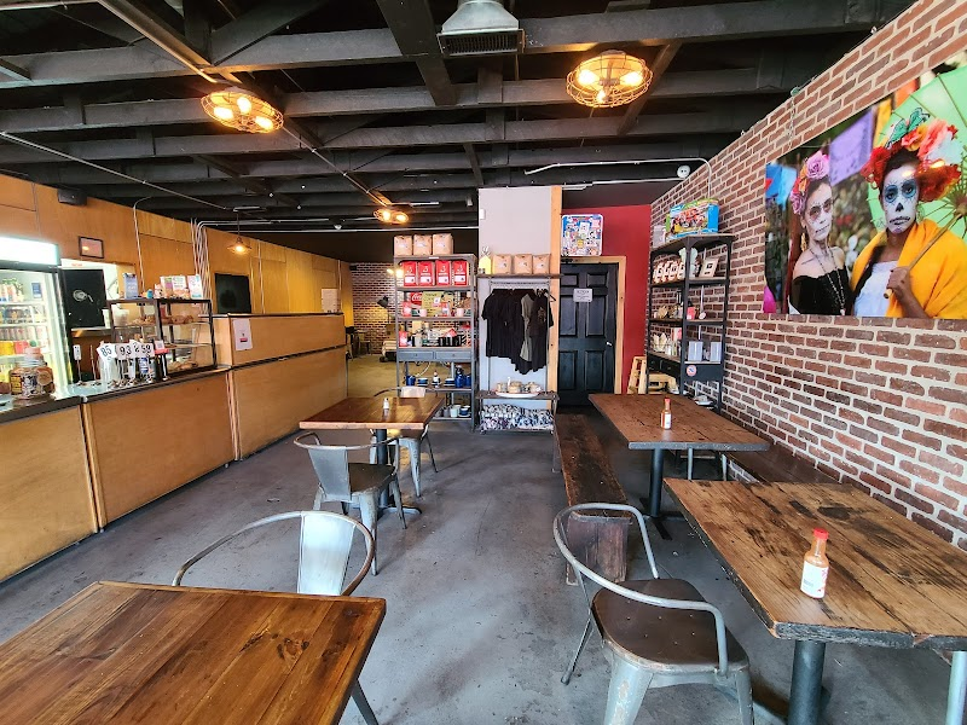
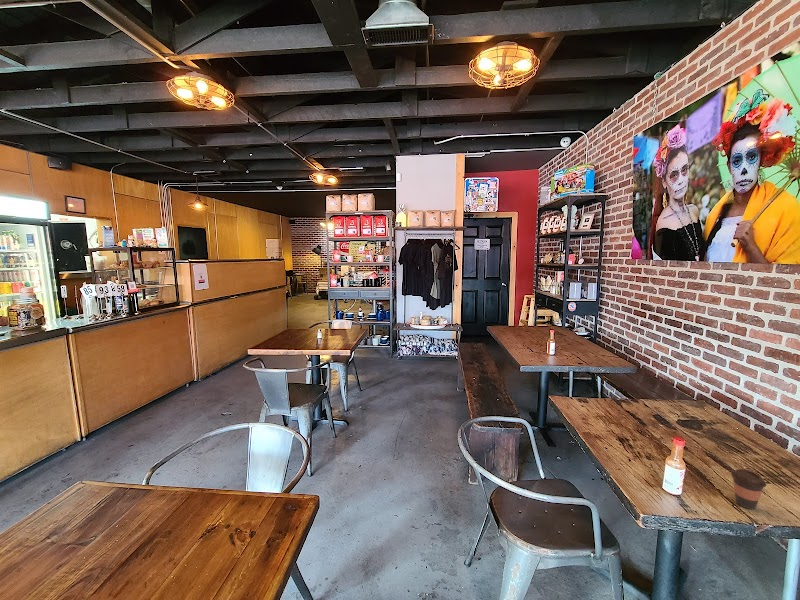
+ coffee cup [730,468,767,510]
